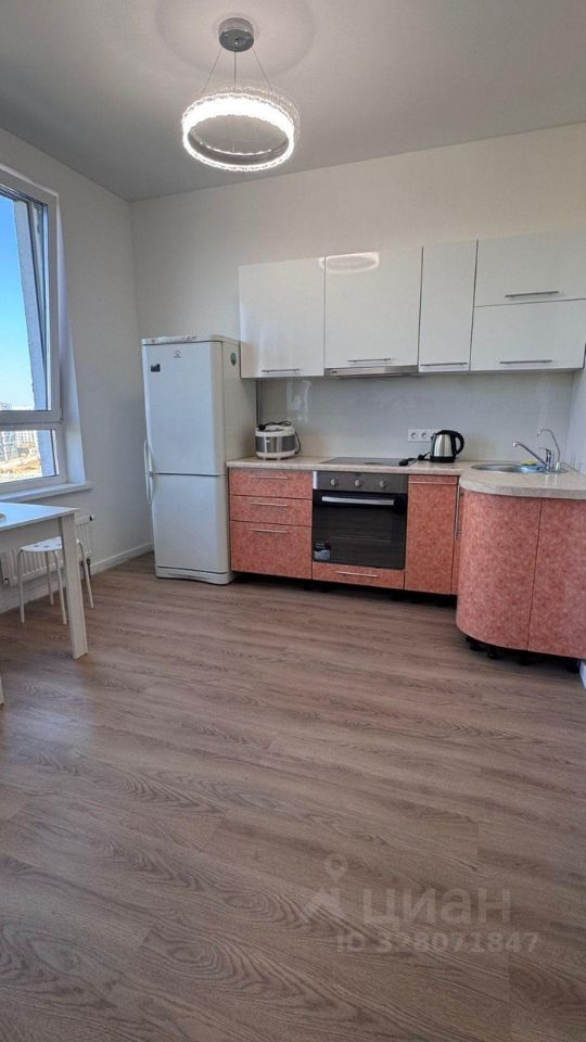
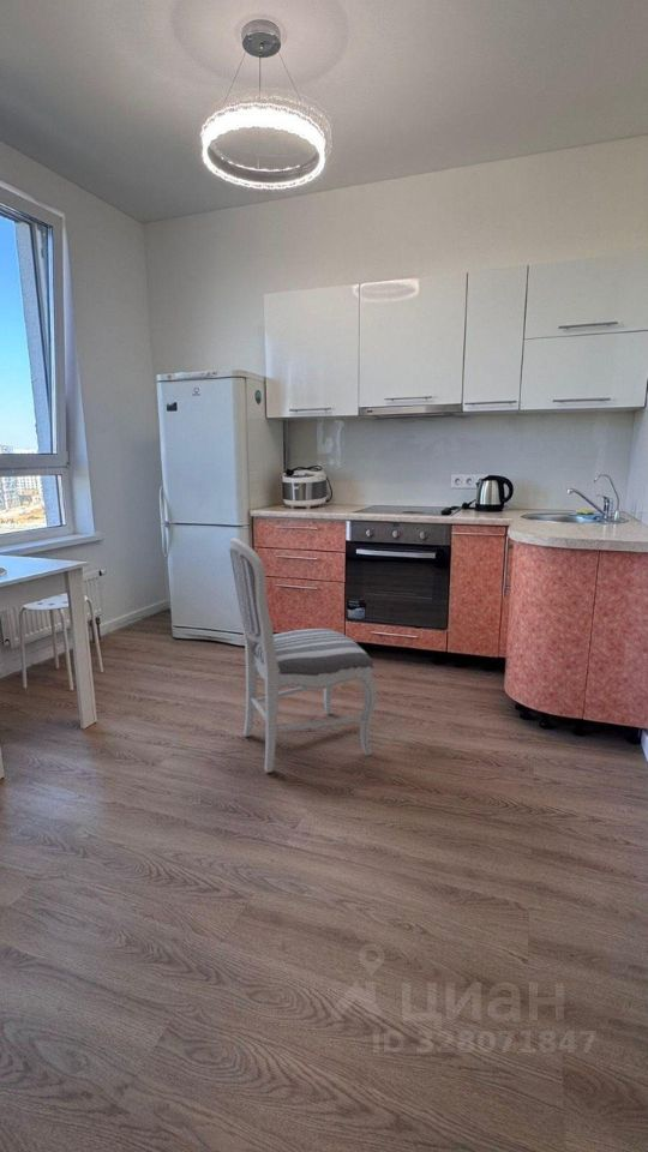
+ dining chair [228,536,378,774]
